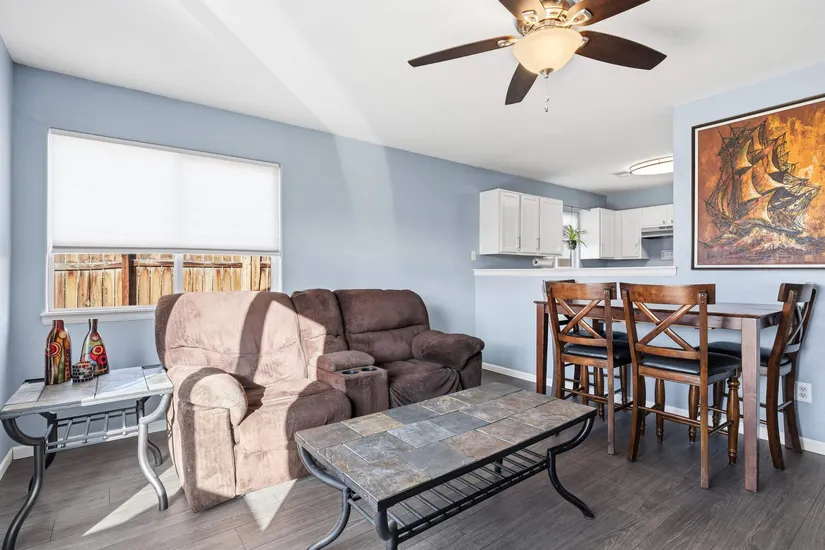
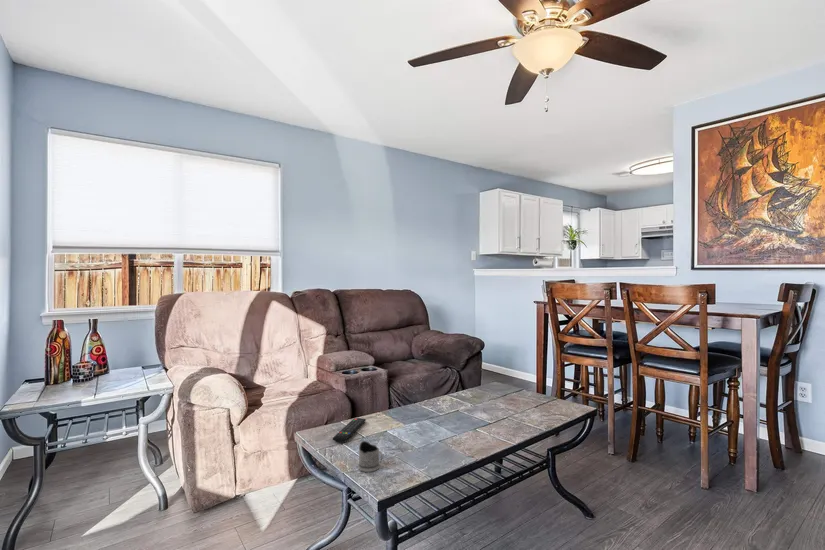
+ remote control [332,417,367,443]
+ tea glass holder [357,440,384,473]
